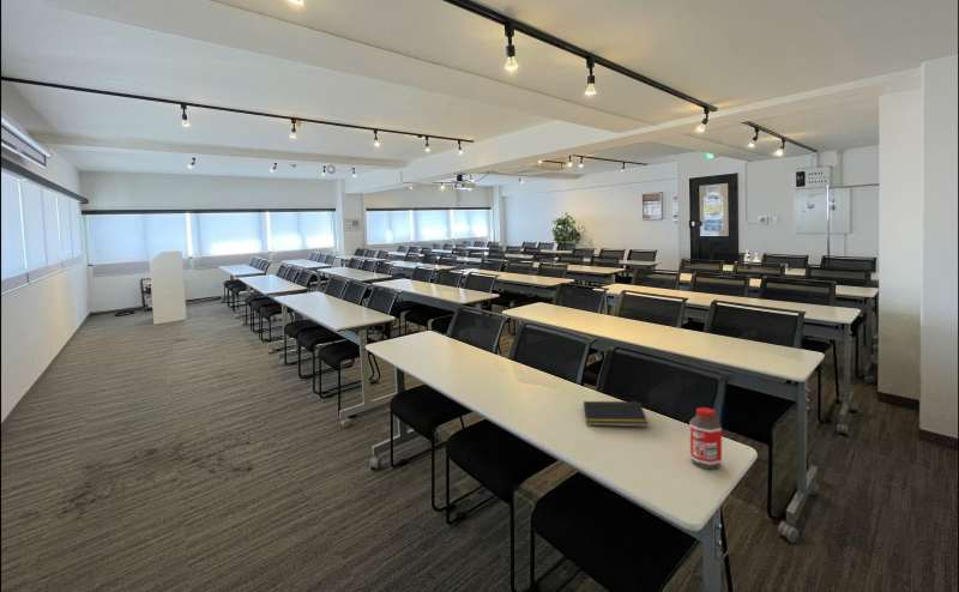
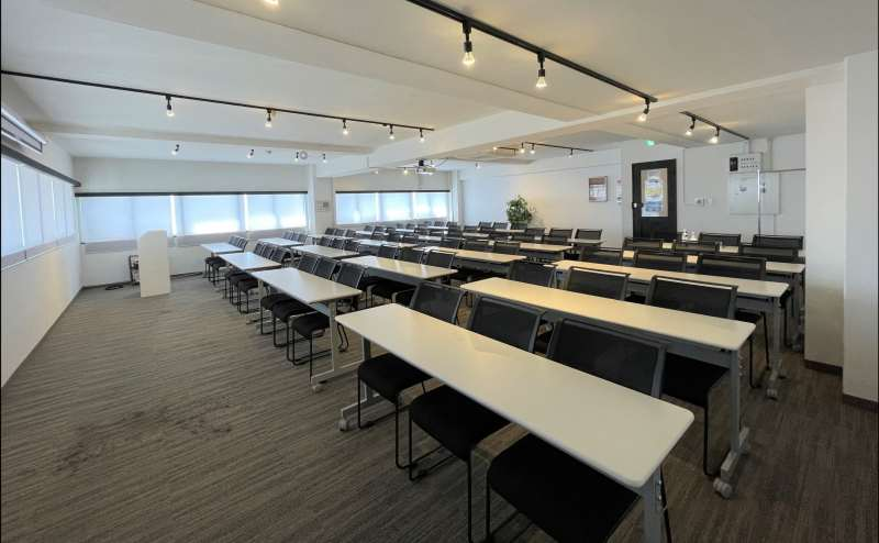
- notepad [581,400,650,428]
- bottle [689,406,723,470]
